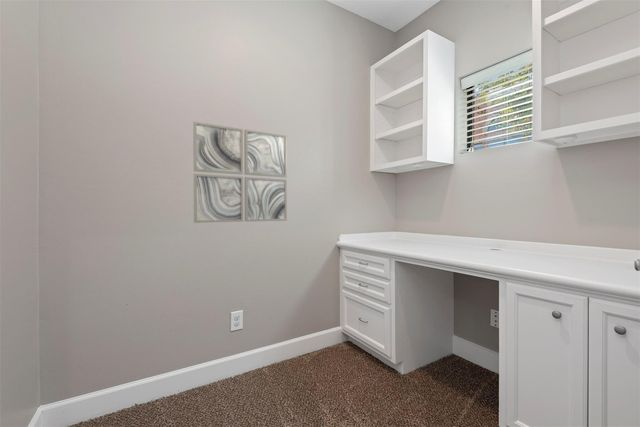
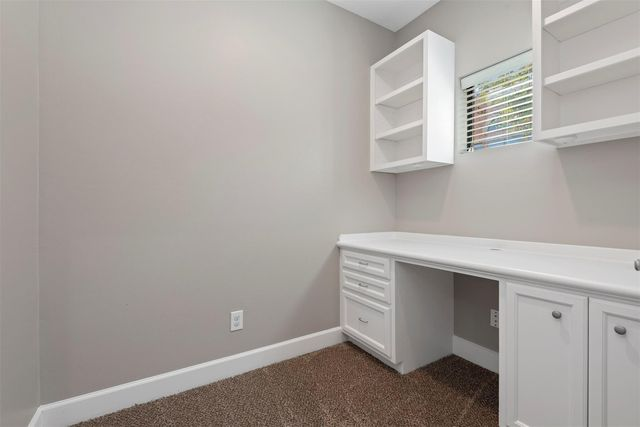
- wall art [192,121,288,224]
